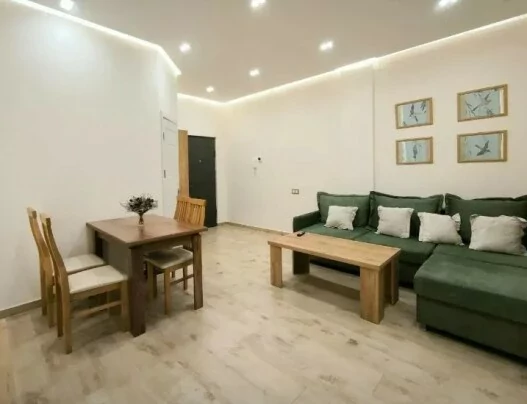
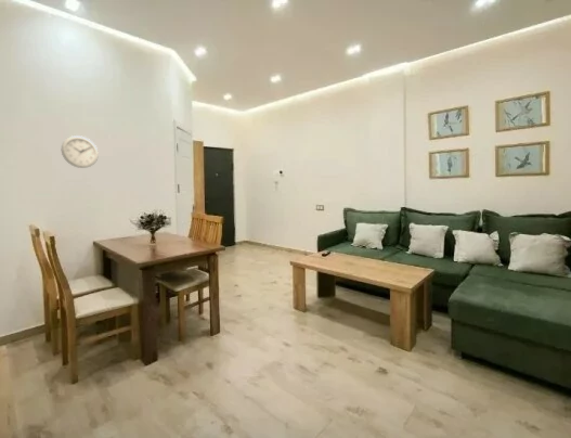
+ wall clock [61,134,100,169]
